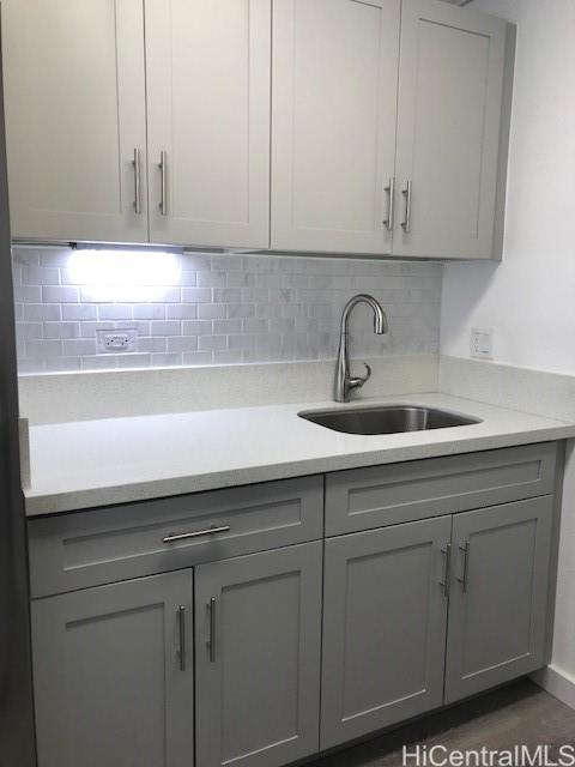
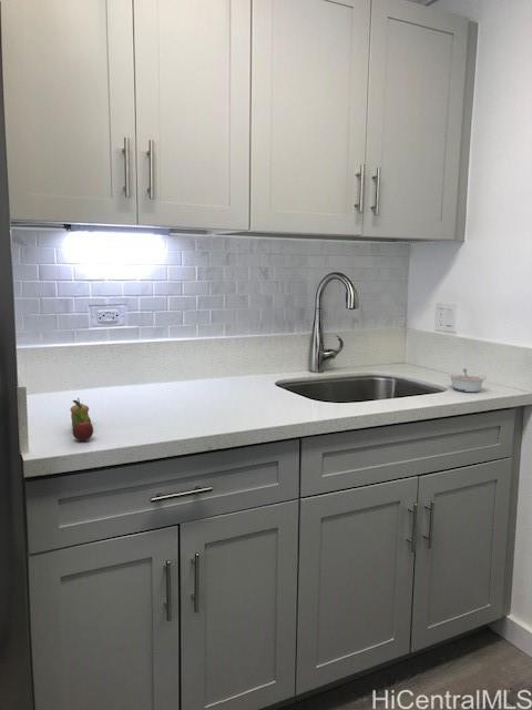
+ legume [447,367,488,393]
+ fruit [69,397,94,442]
